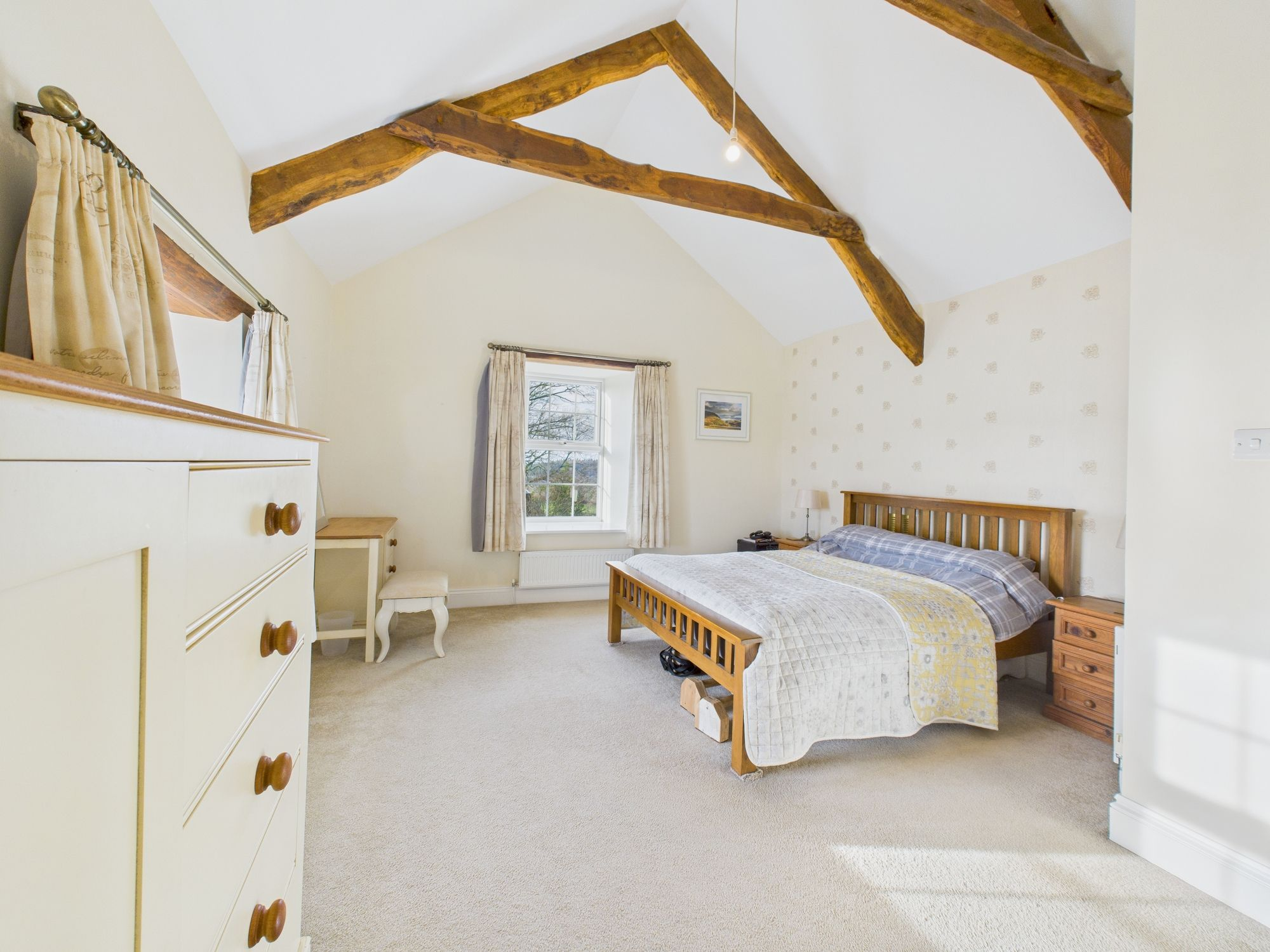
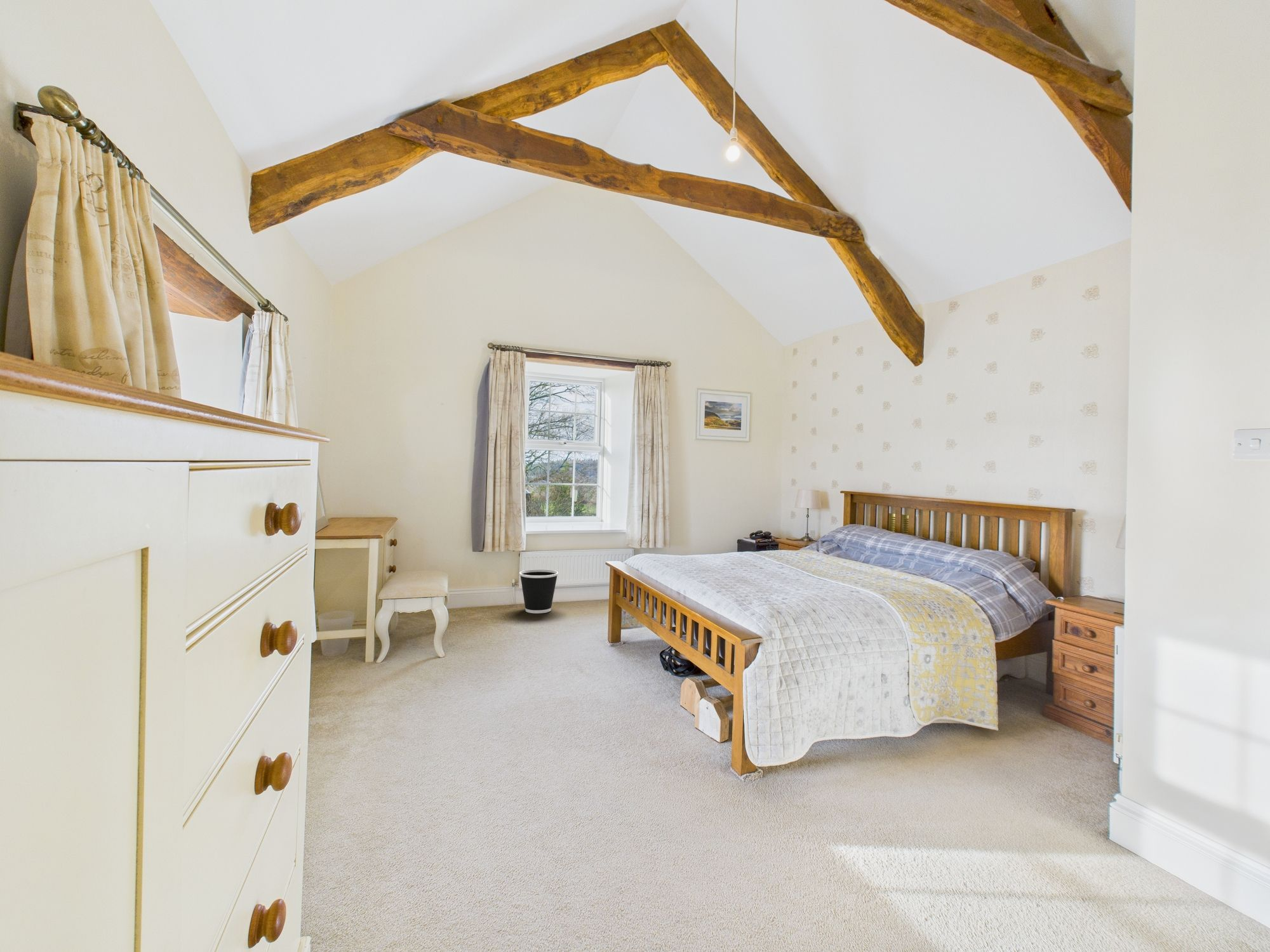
+ wastebasket [519,569,559,614]
